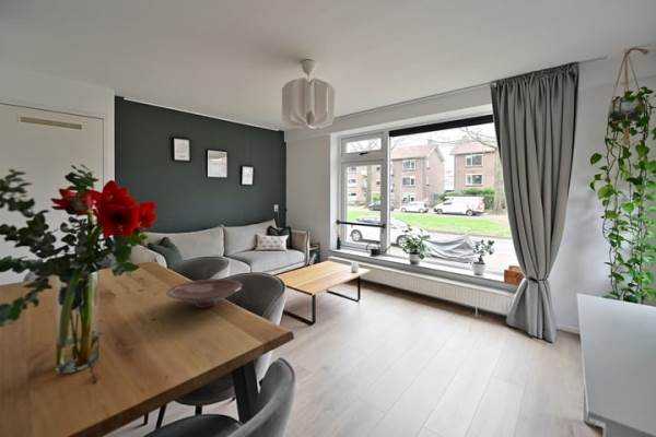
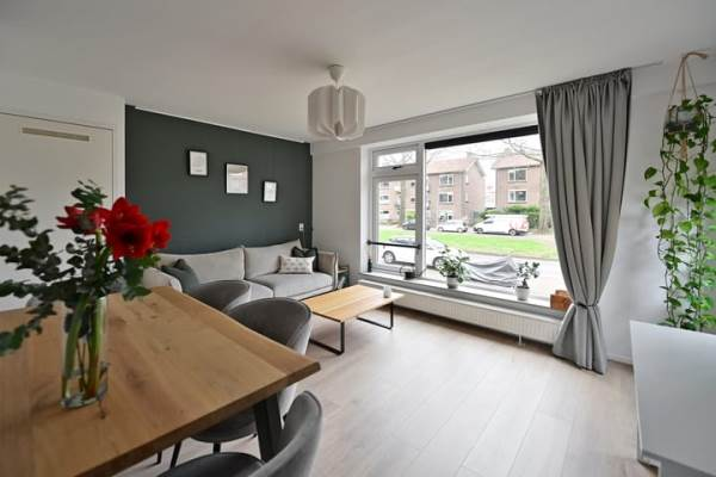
- bowl [165,277,244,309]
